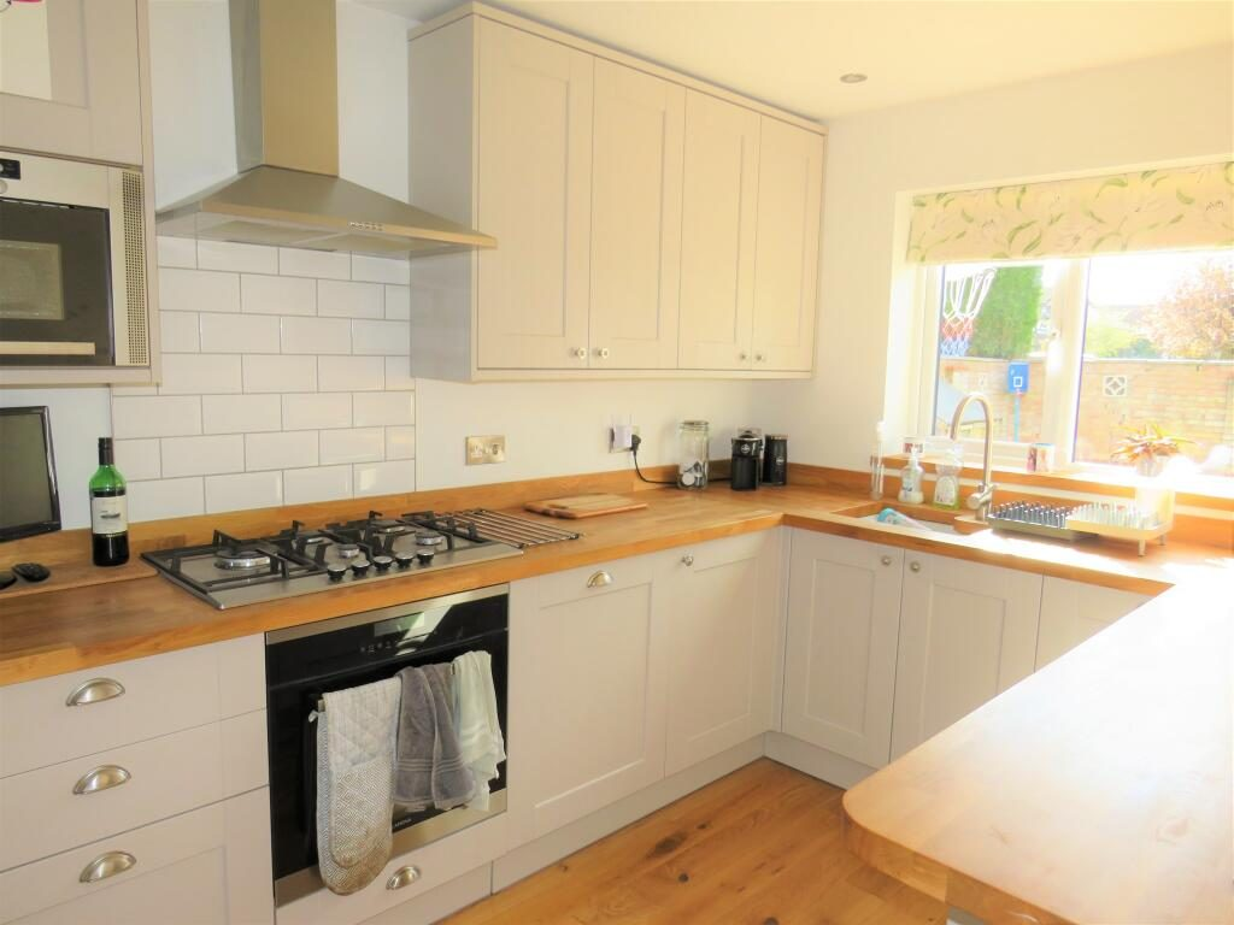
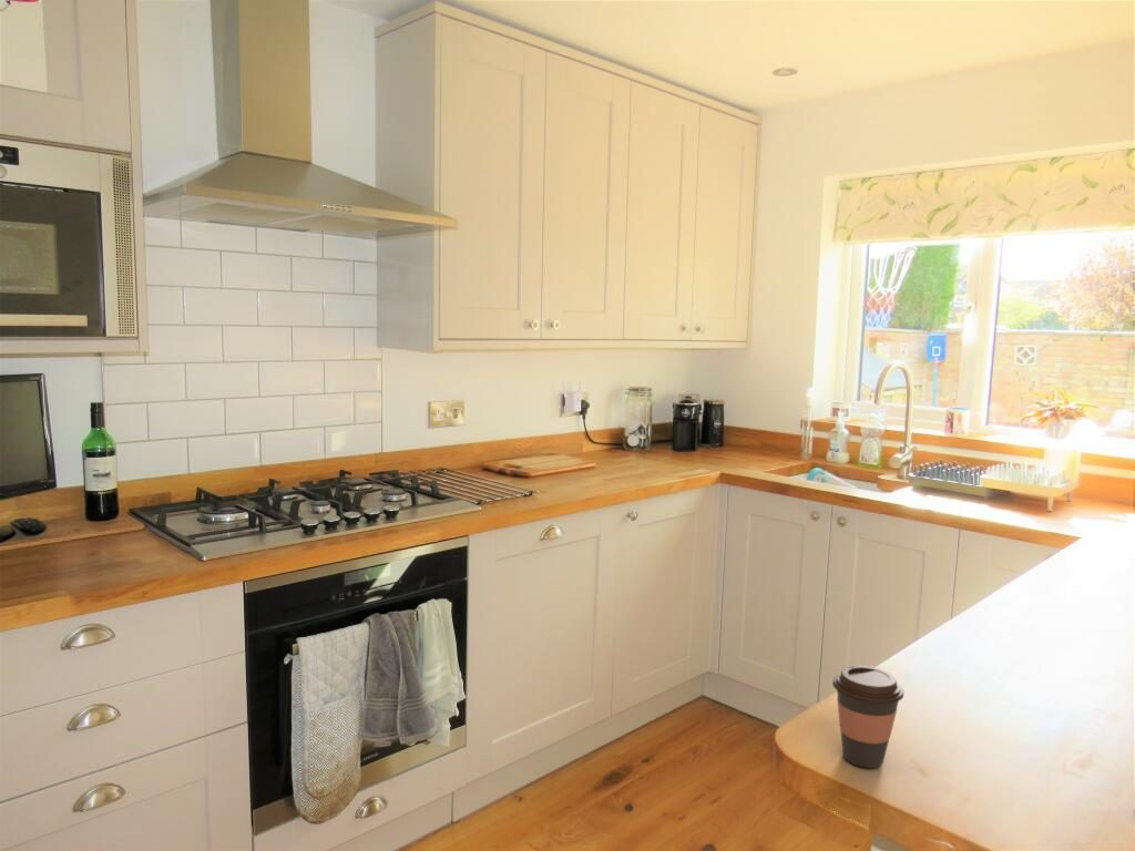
+ coffee cup [831,665,906,769]
